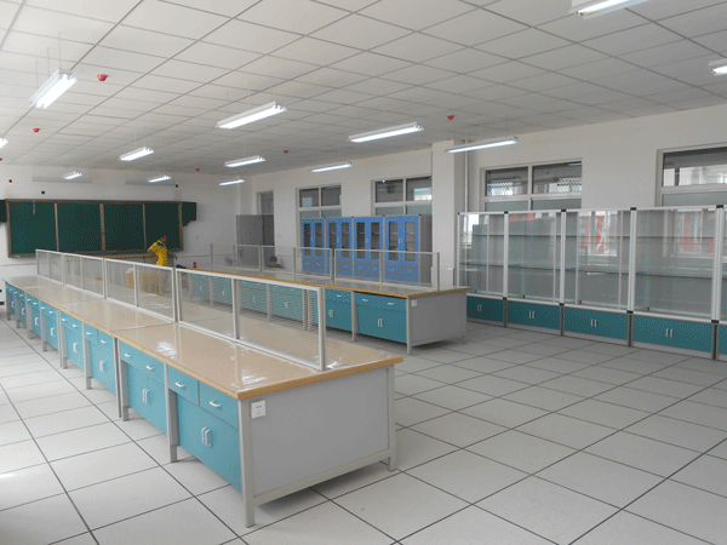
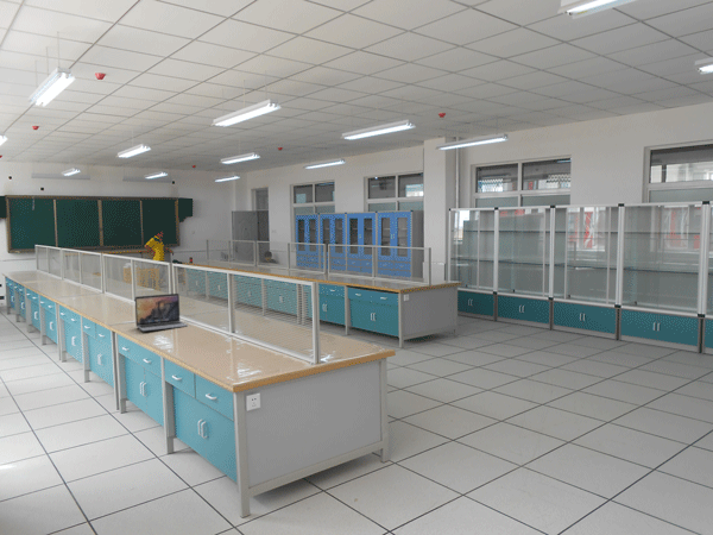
+ laptop [134,292,189,332]
